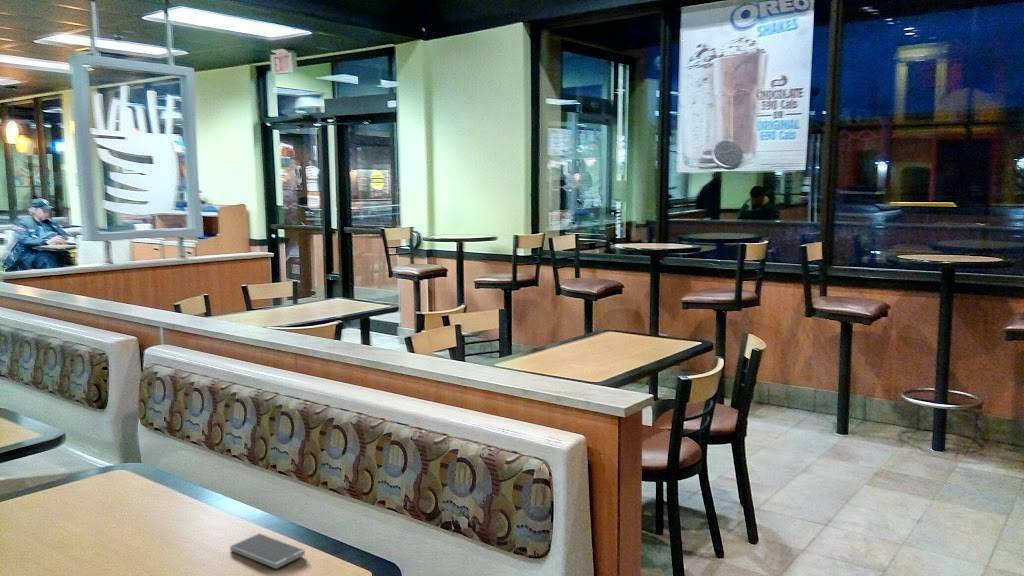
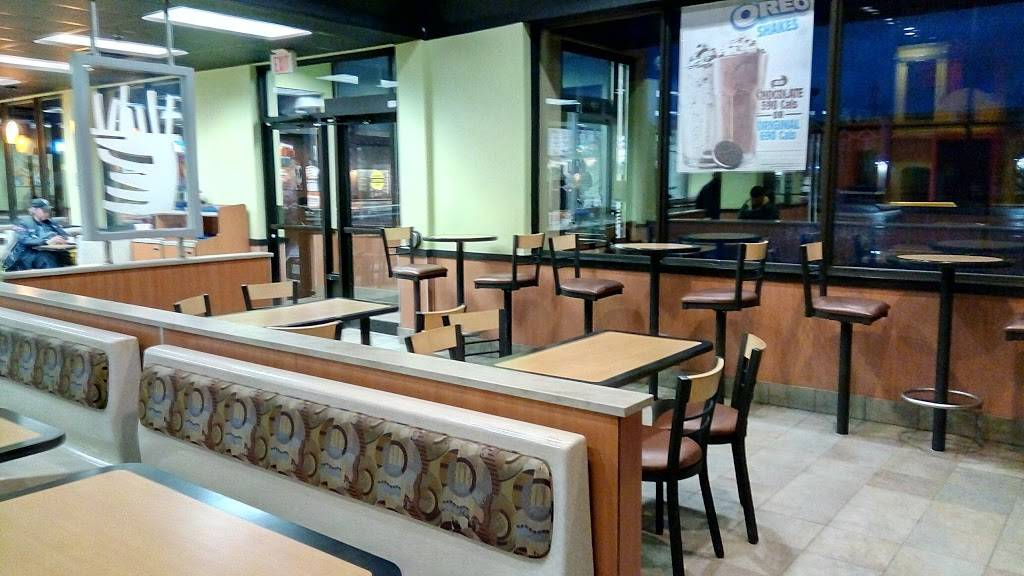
- smartphone [229,532,306,569]
